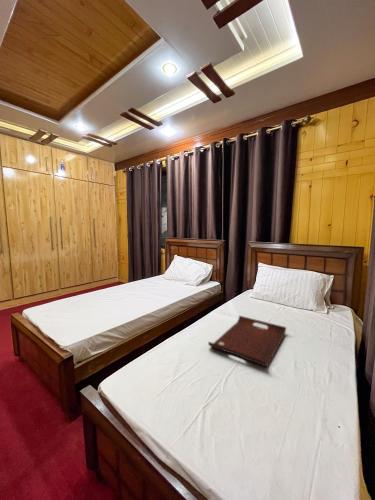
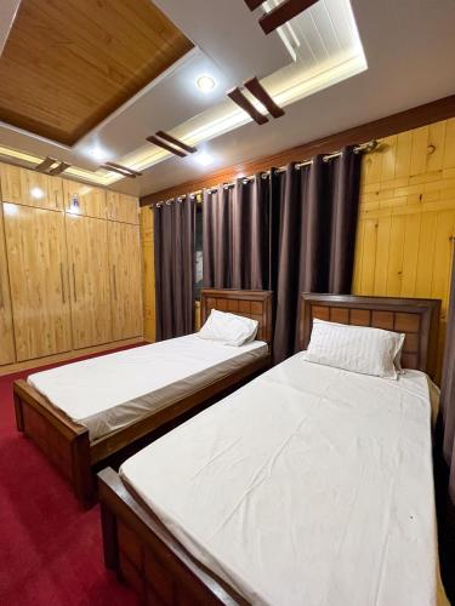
- serving tray [207,315,287,368]
